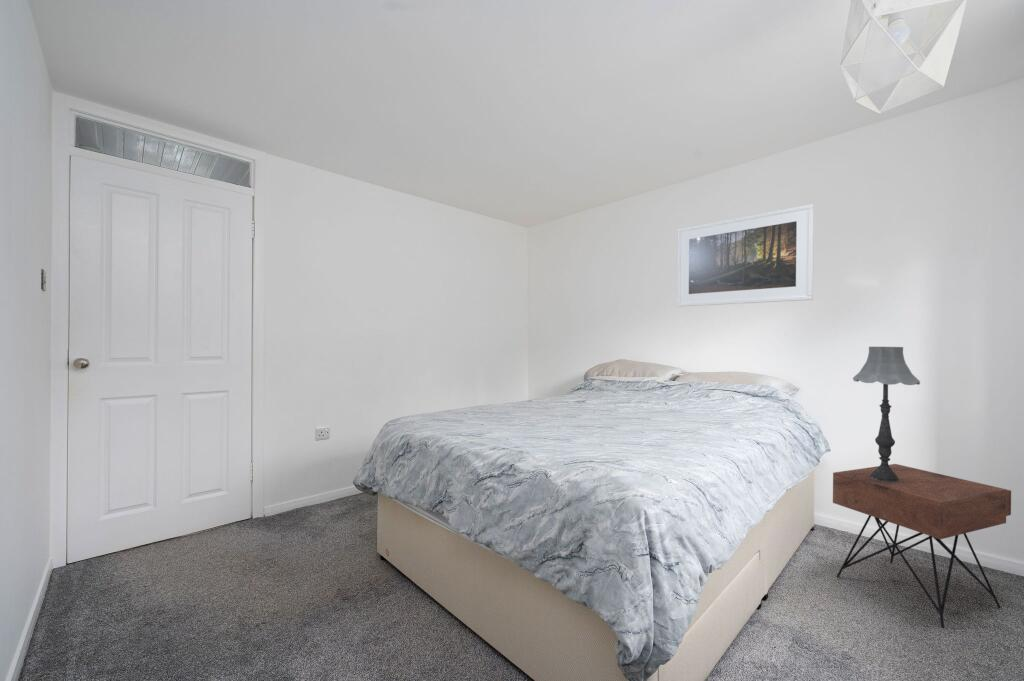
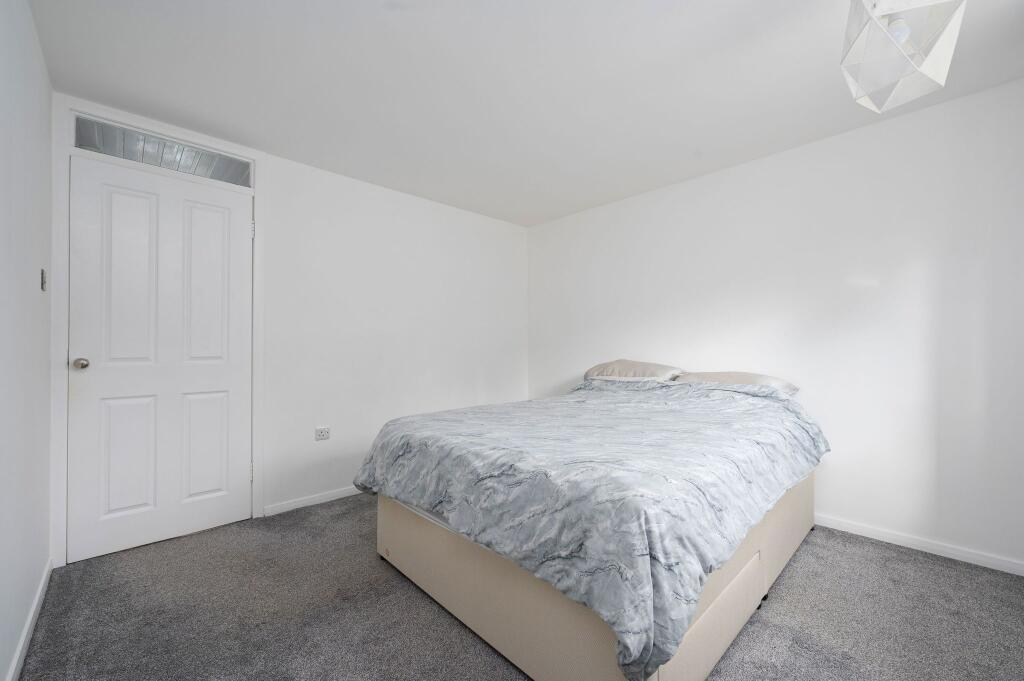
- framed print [676,203,815,308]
- nightstand [832,463,1012,629]
- table lamp [852,346,921,483]
